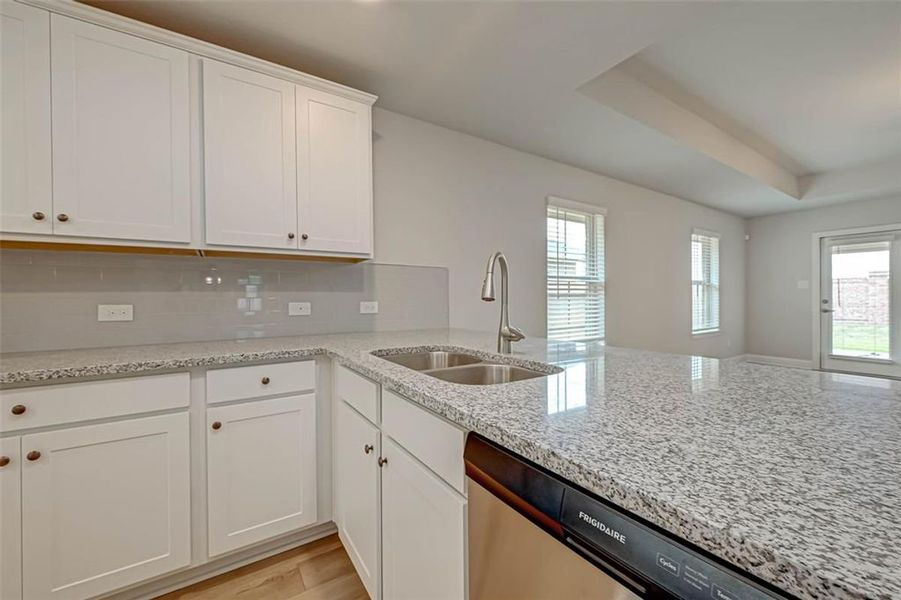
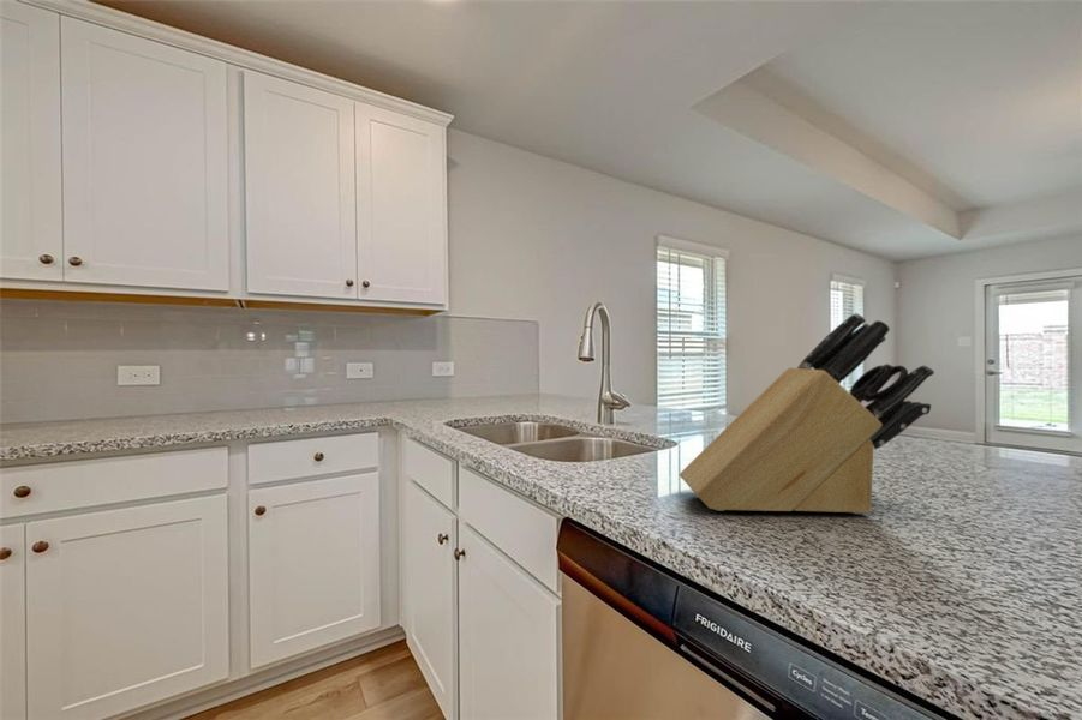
+ knife block [679,312,935,515]
